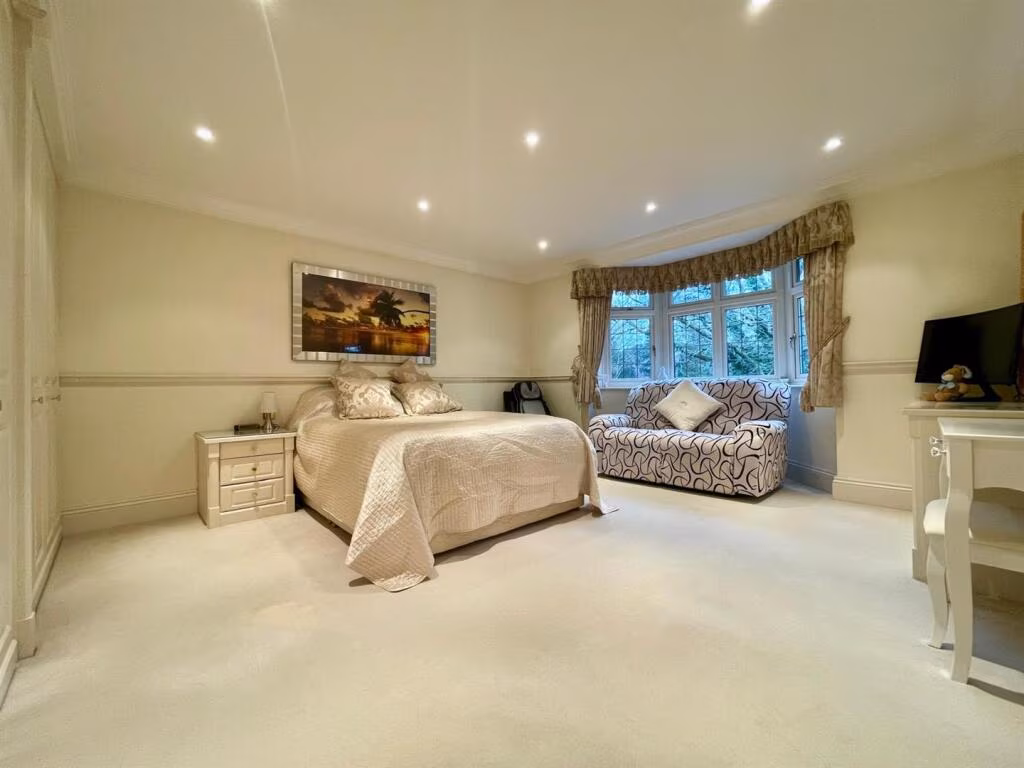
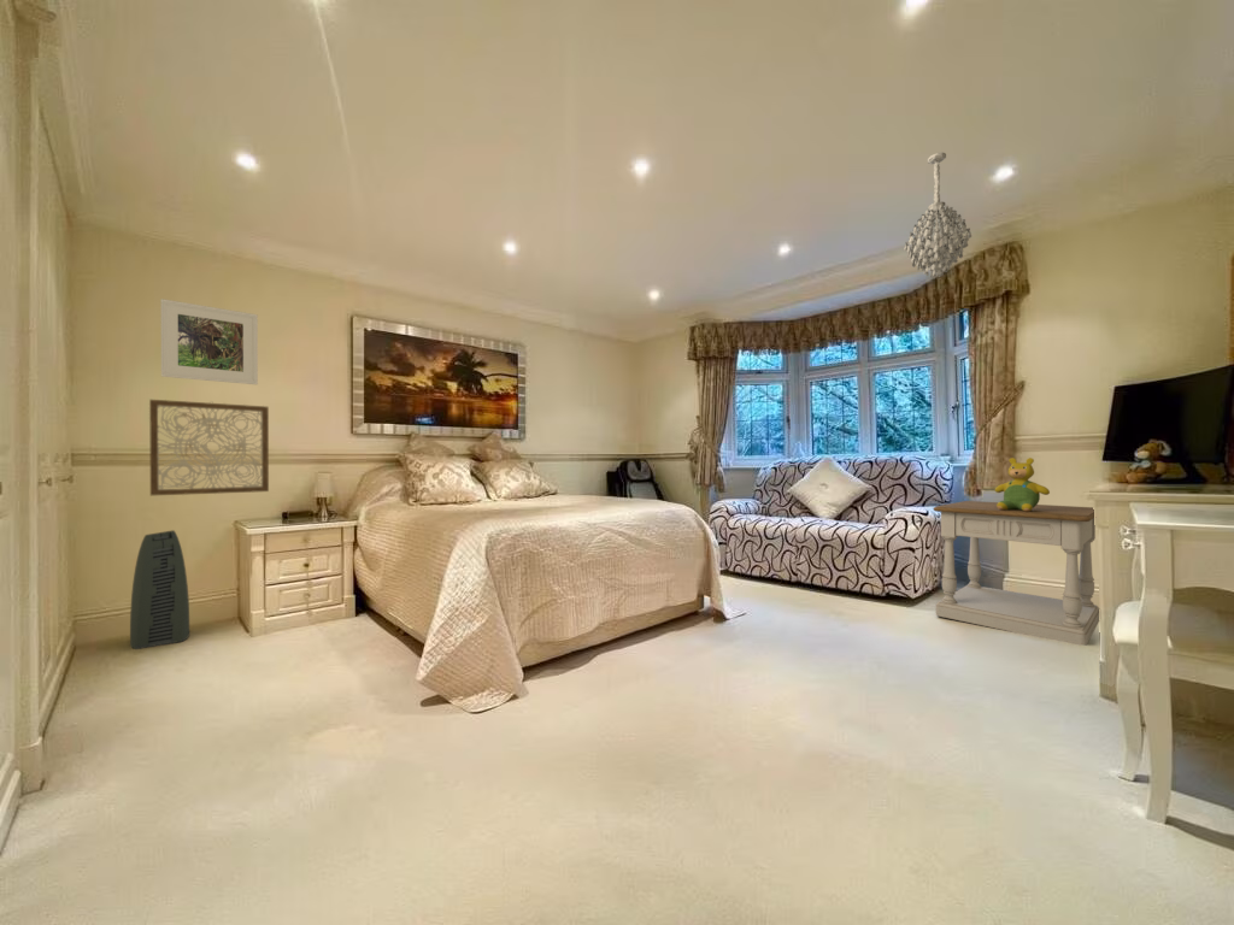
+ wall art [148,399,270,496]
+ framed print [159,297,259,385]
+ air purifier [129,529,190,650]
+ side table [933,500,1100,647]
+ teddy bear [994,456,1051,512]
+ chandelier [903,152,972,279]
